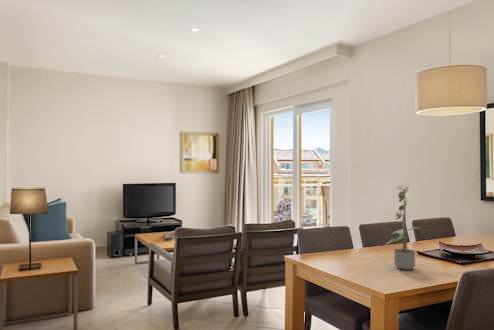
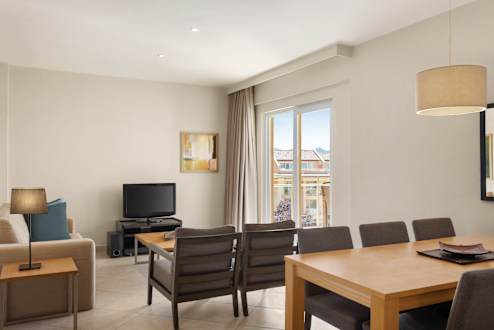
- potted plant [383,183,422,271]
